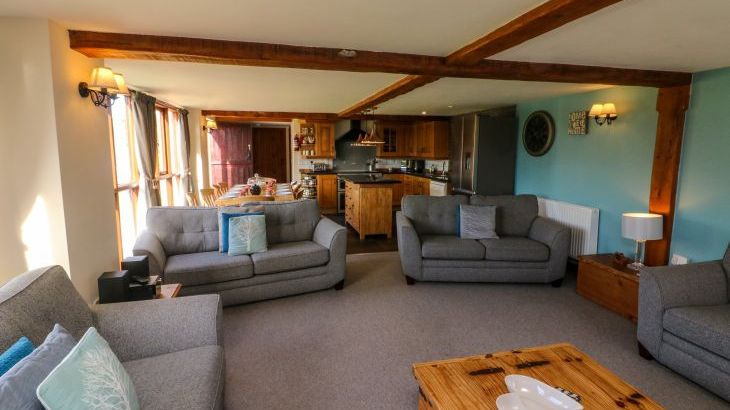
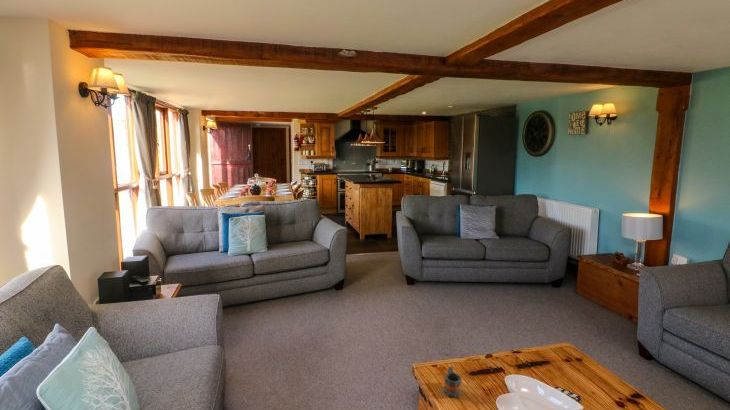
+ mug [442,366,463,398]
